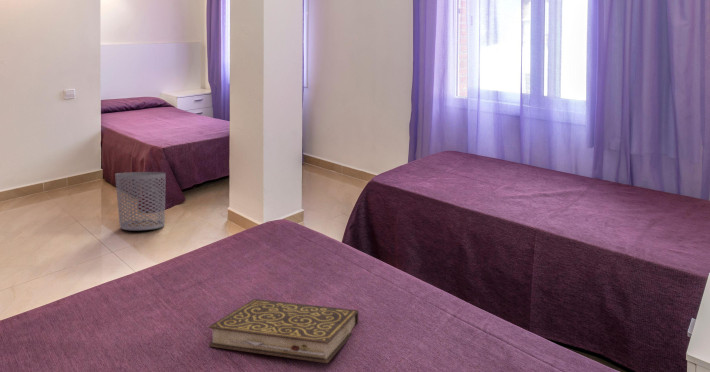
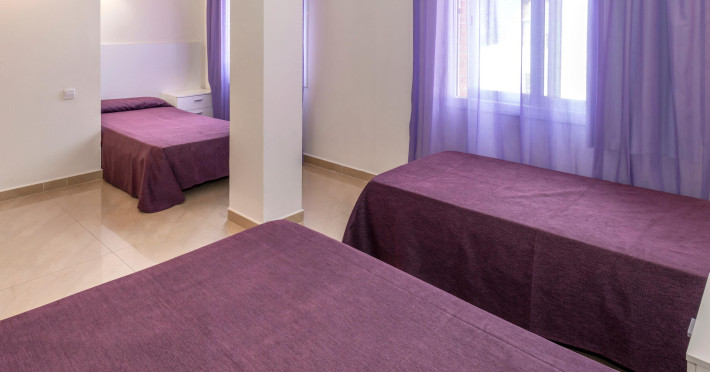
- book [207,298,360,364]
- waste bin [114,171,166,231]
